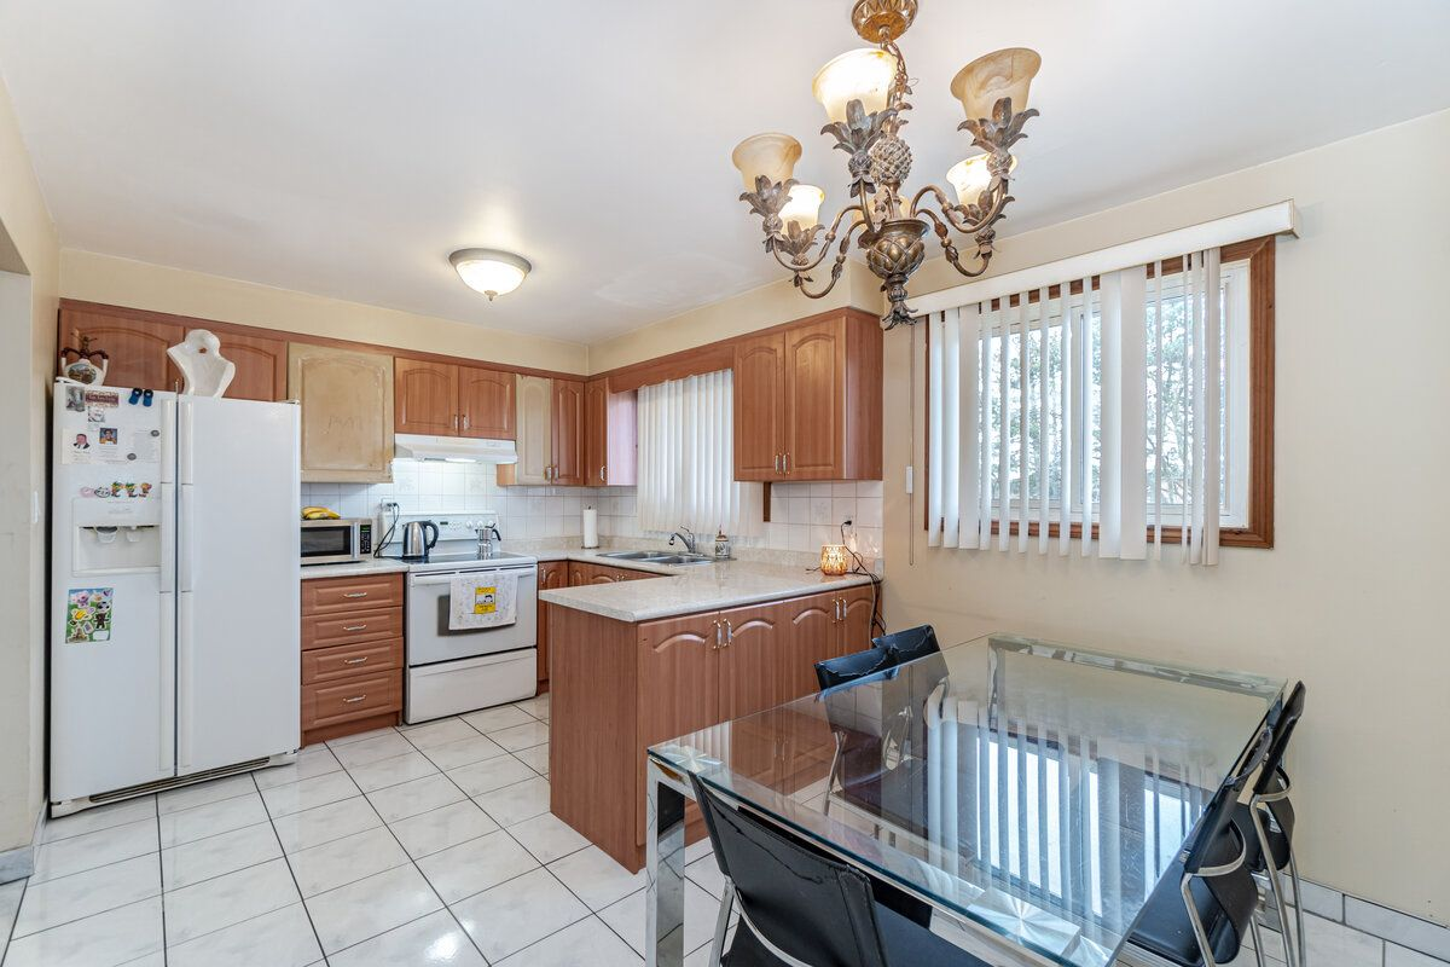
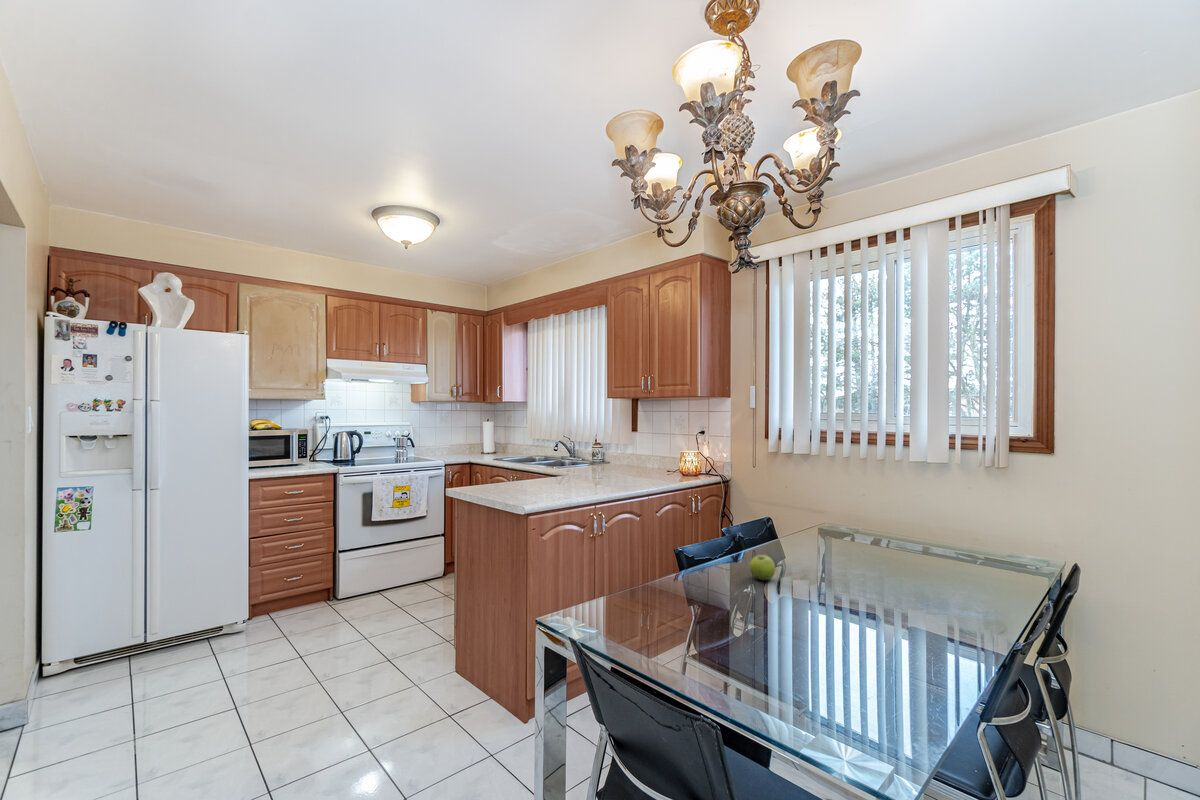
+ fruit [749,554,776,582]
